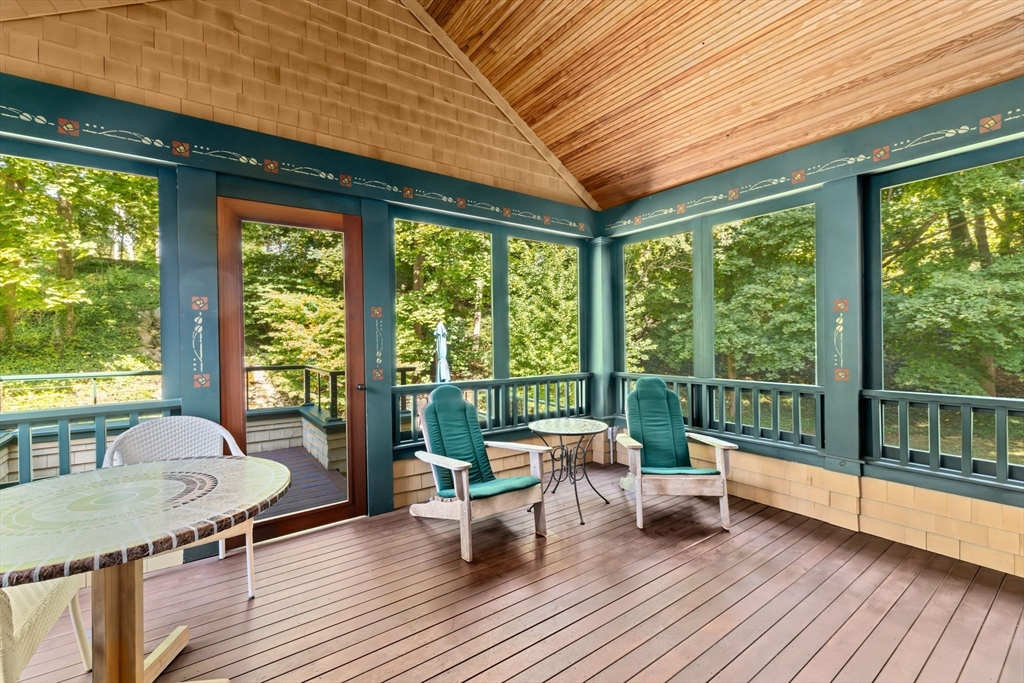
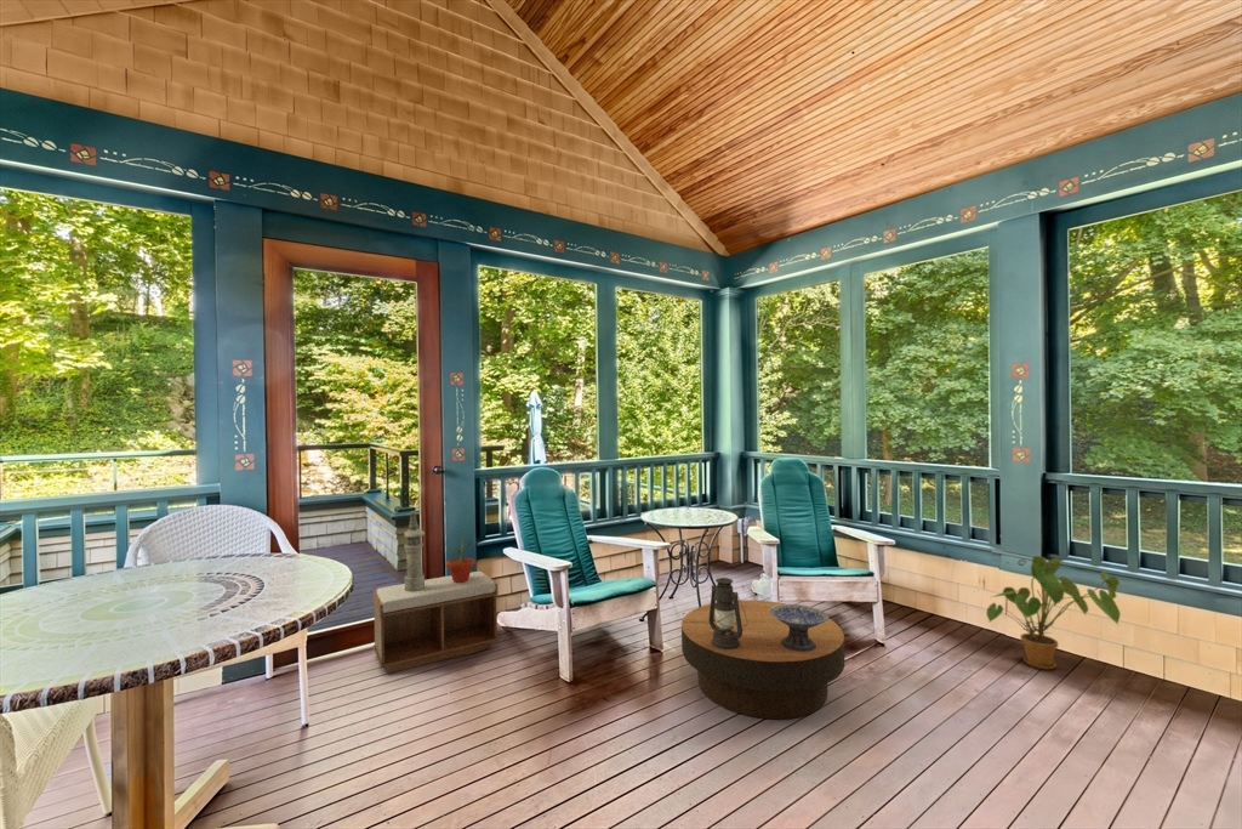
+ bench [371,570,500,674]
+ coffee table [680,598,847,720]
+ house plant [985,555,1122,671]
+ lantern [403,510,426,591]
+ lantern [708,577,748,649]
+ potted plant [445,535,477,583]
+ decorative bowl [769,603,830,651]
